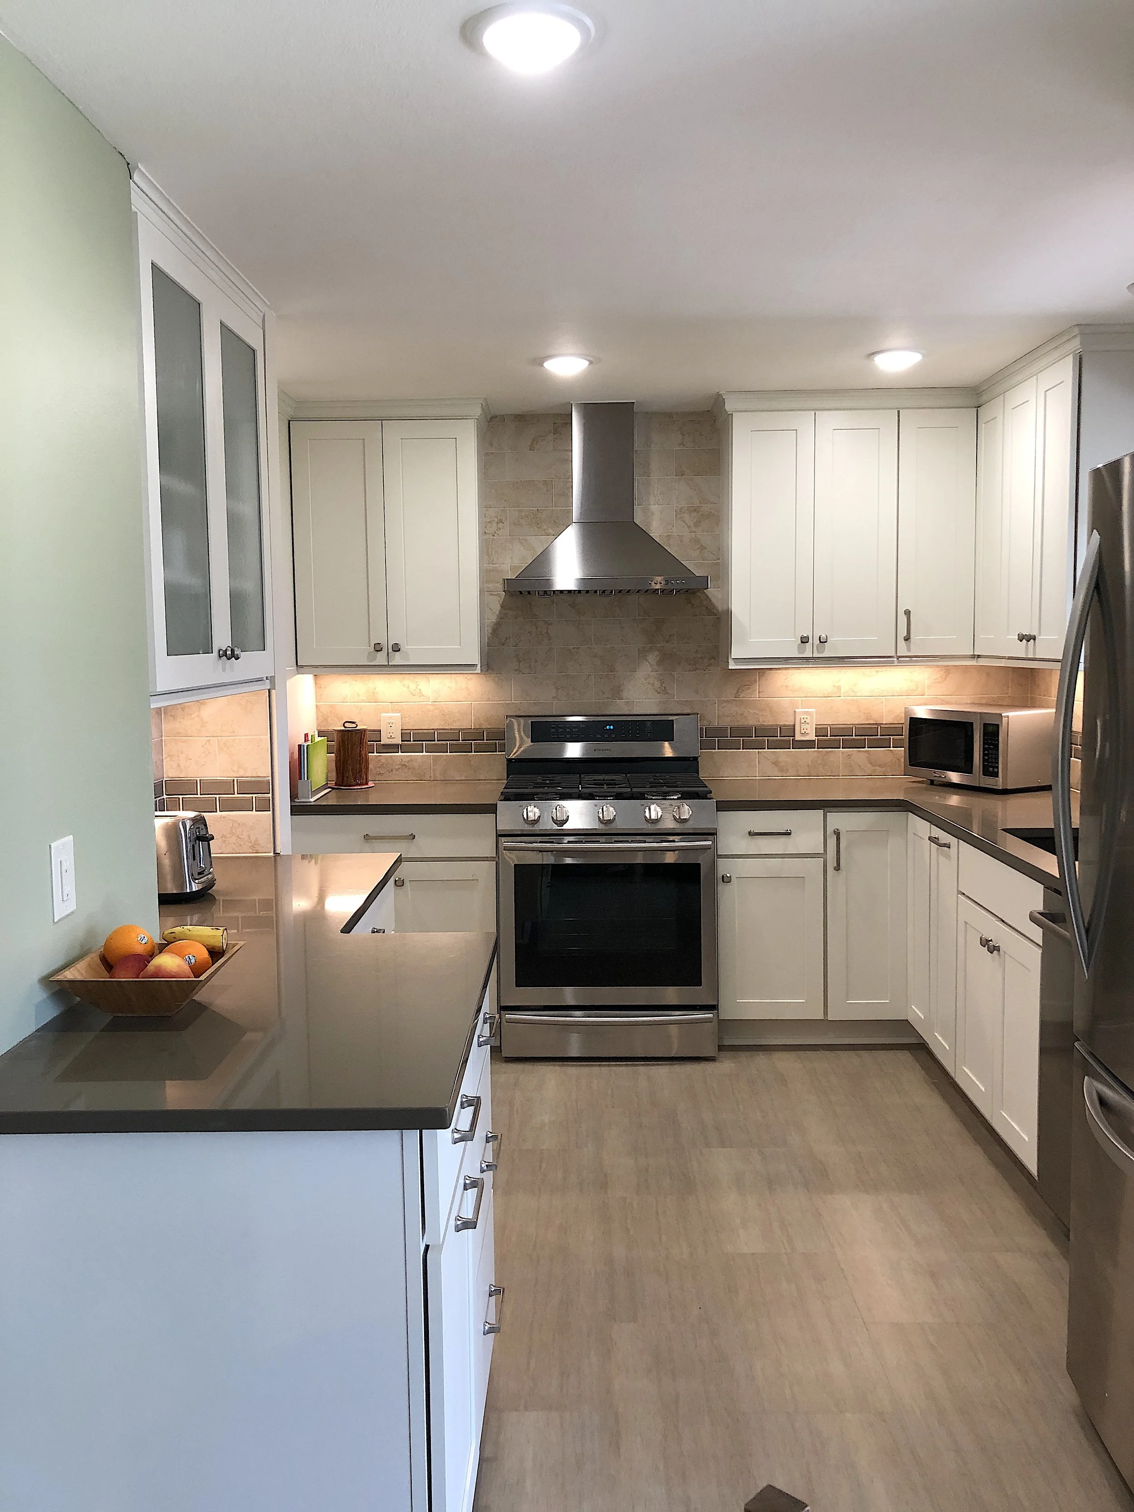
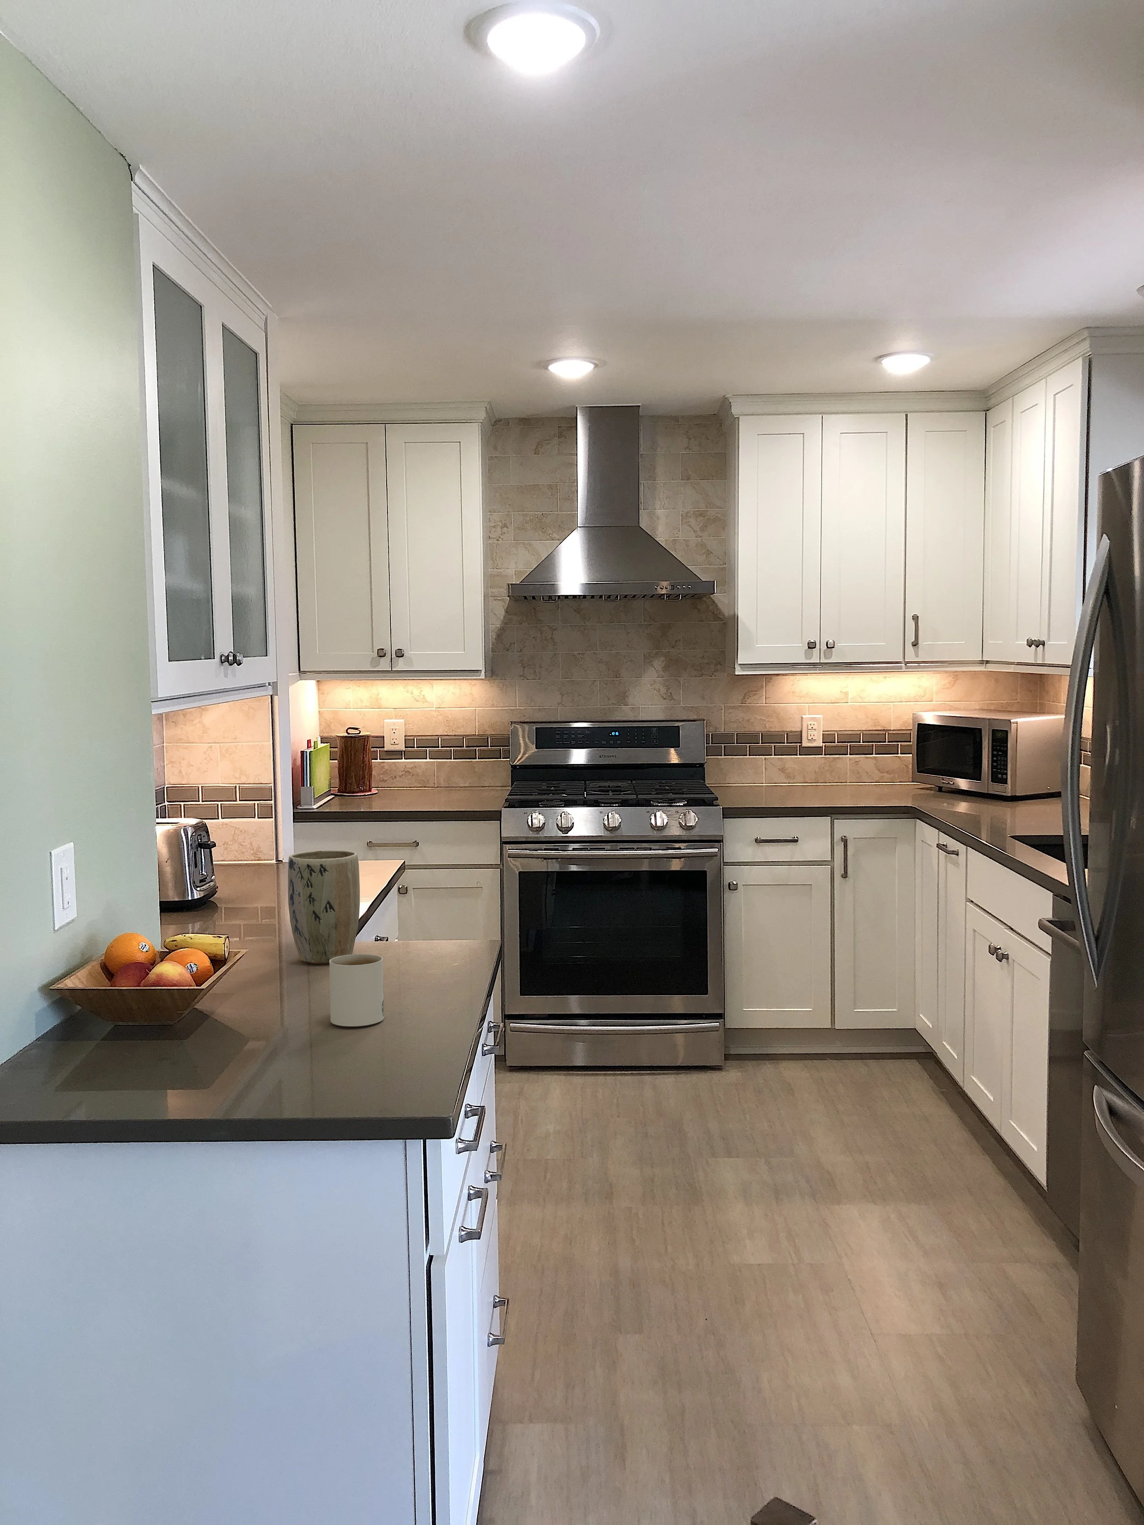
+ mug [329,953,385,1027]
+ plant pot [287,850,361,964]
